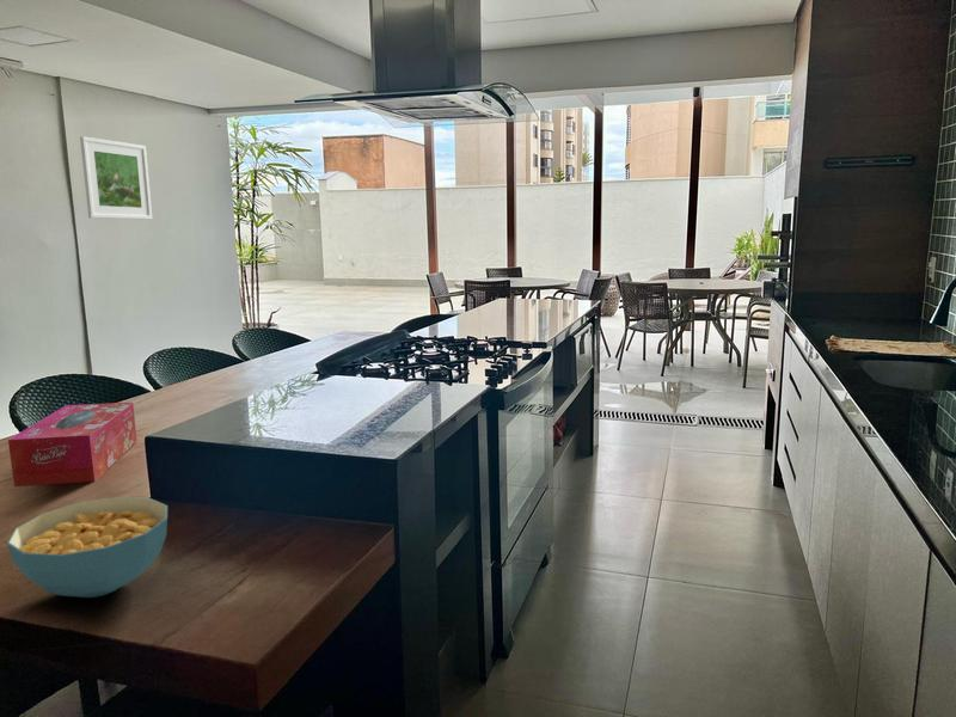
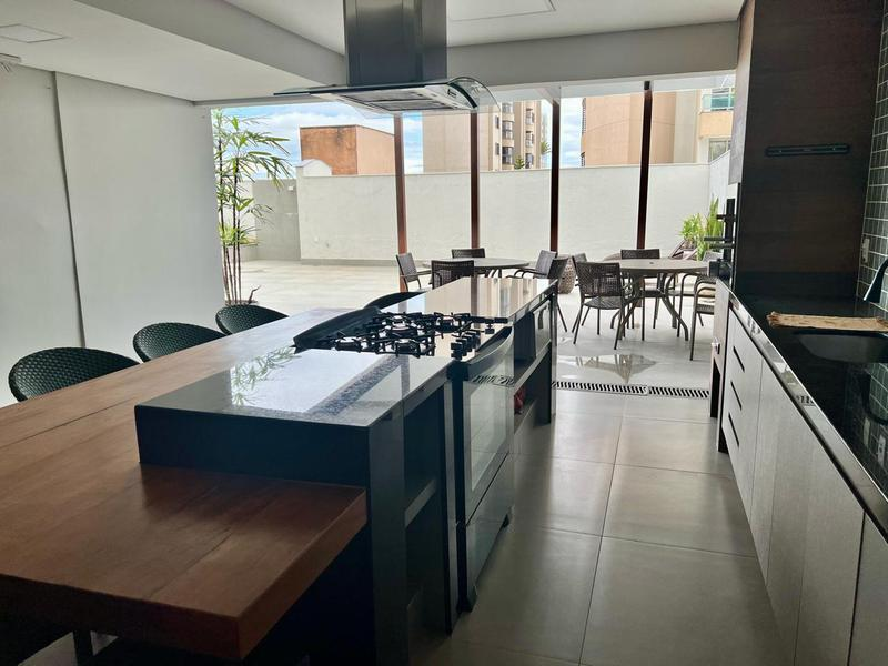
- cereal bowl [6,496,168,599]
- tissue box [7,402,137,488]
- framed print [79,135,153,221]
